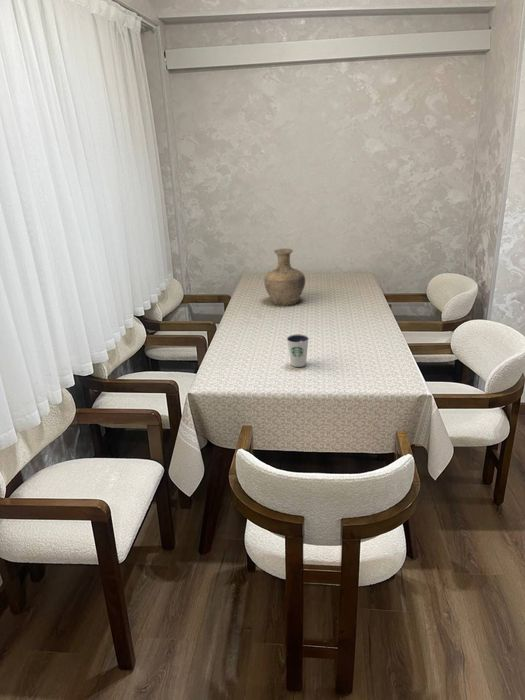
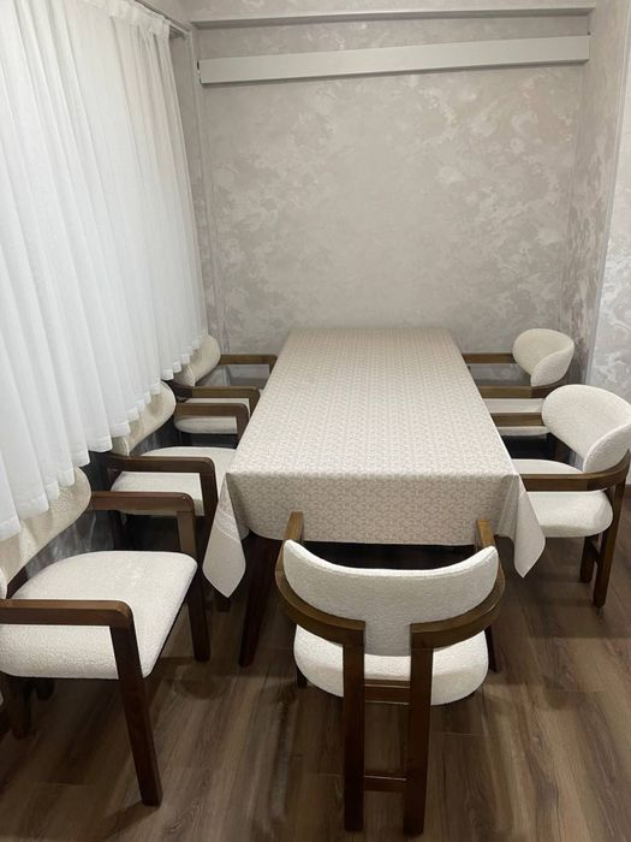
- vase [263,248,306,307]
- dixie cup [286,333,310,368]
